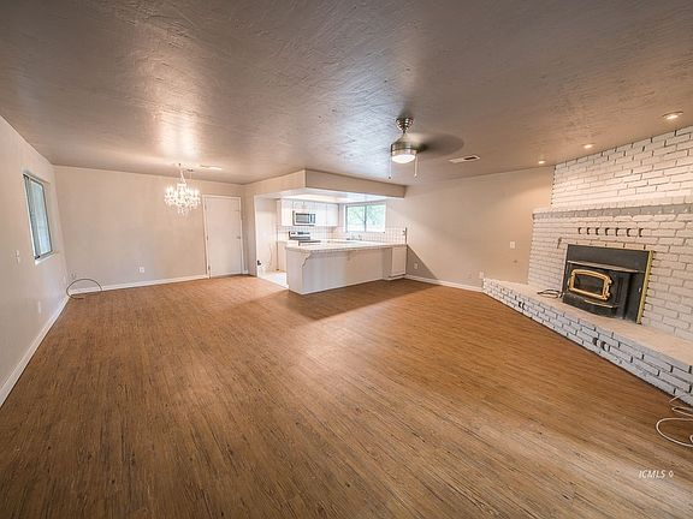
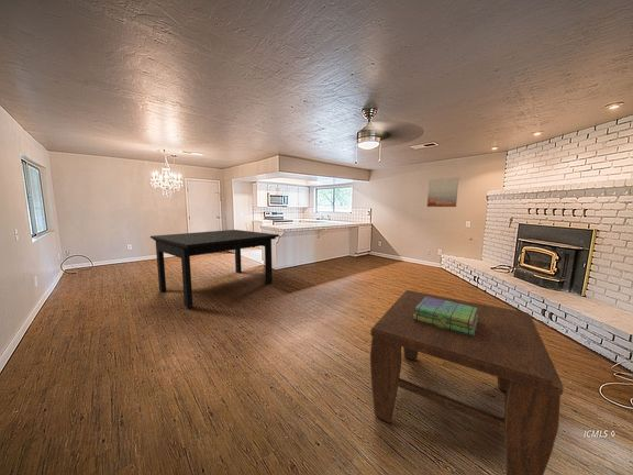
+ wall art [426,176,459,208]
+ dining table [149,229,280,309]
+ stack of books [413,297,478,336]
+ coffee table [369,289,565,475]
